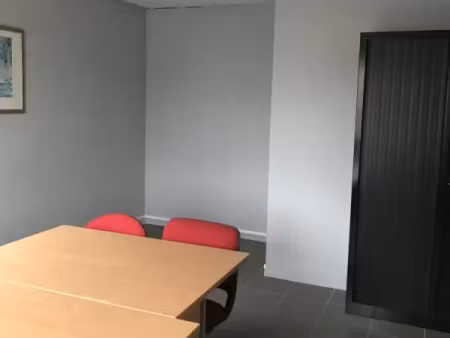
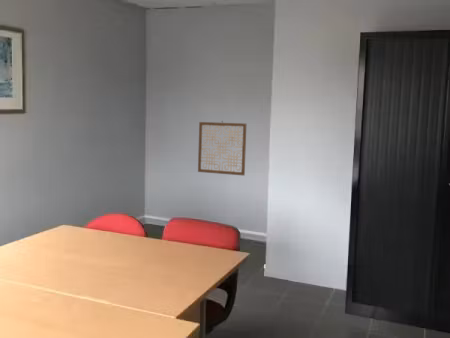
+ wall art [197,120,247,177]
